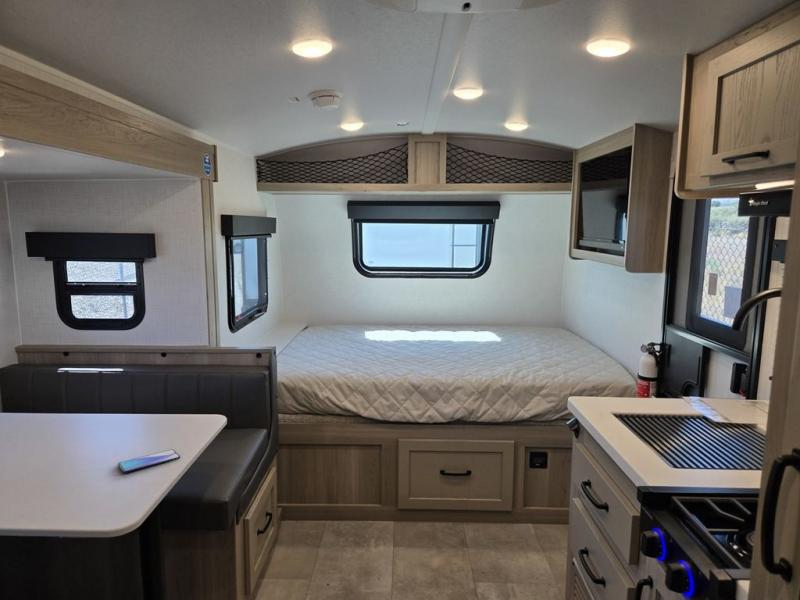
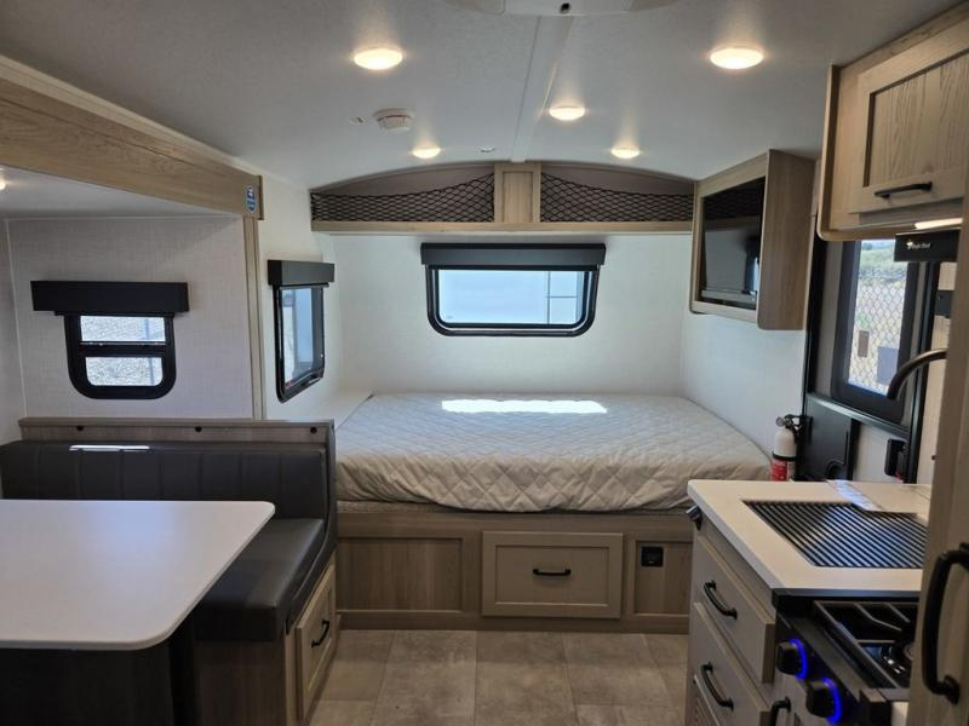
- smartphone [117,448,181,474]
